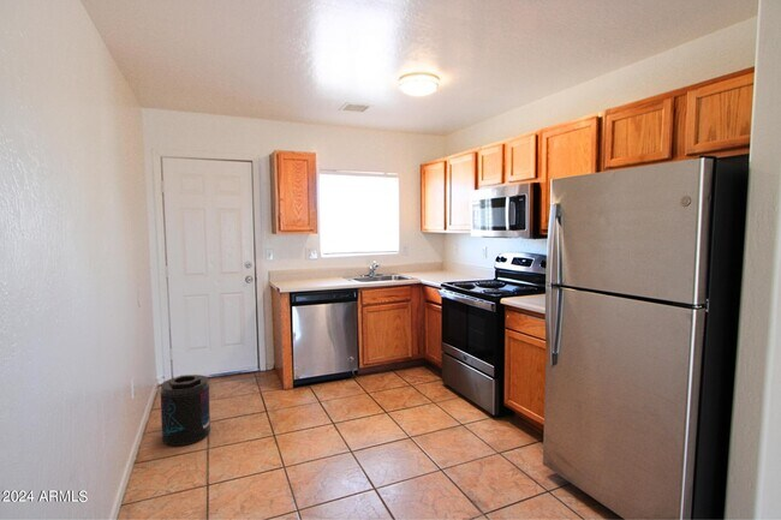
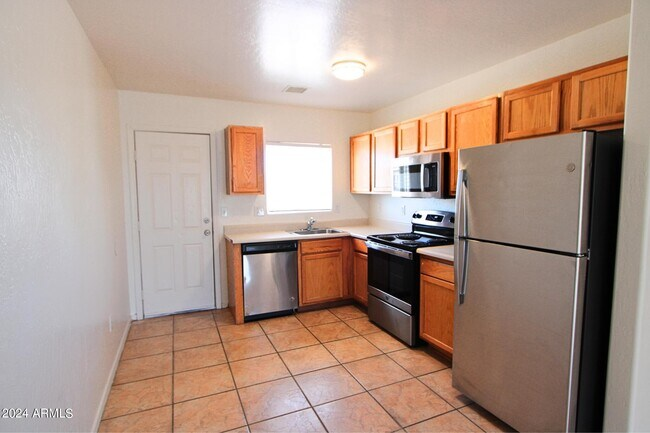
- supplement container [160,373,211,447]
